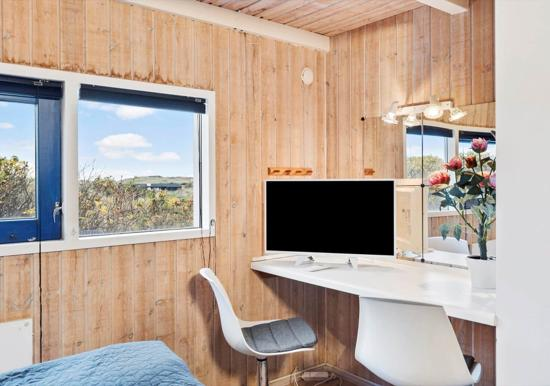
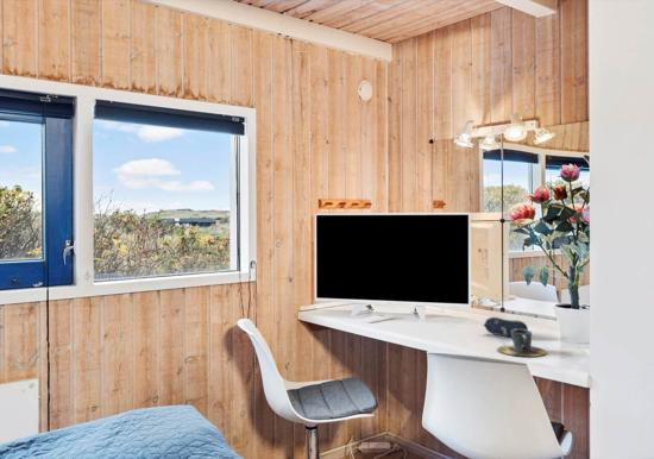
+ cup [496,329,547,358]
+ pencil case [483,316,529,339]
